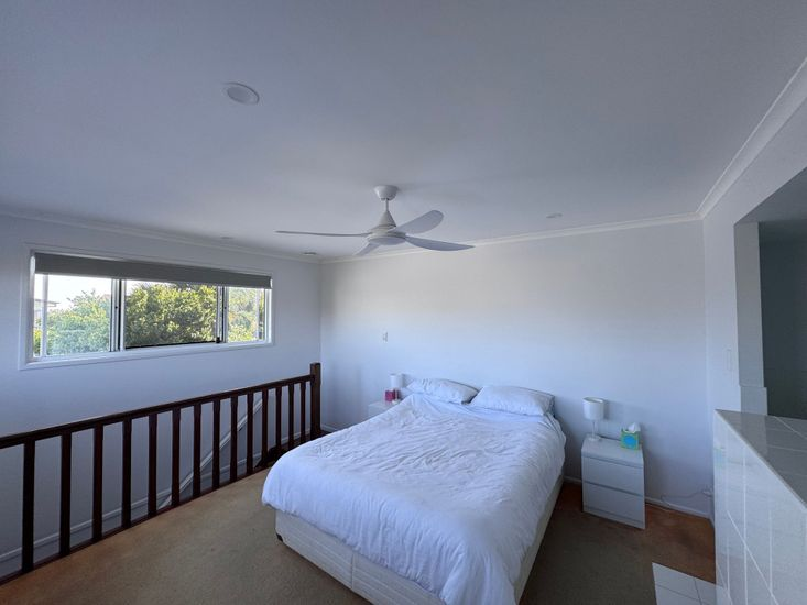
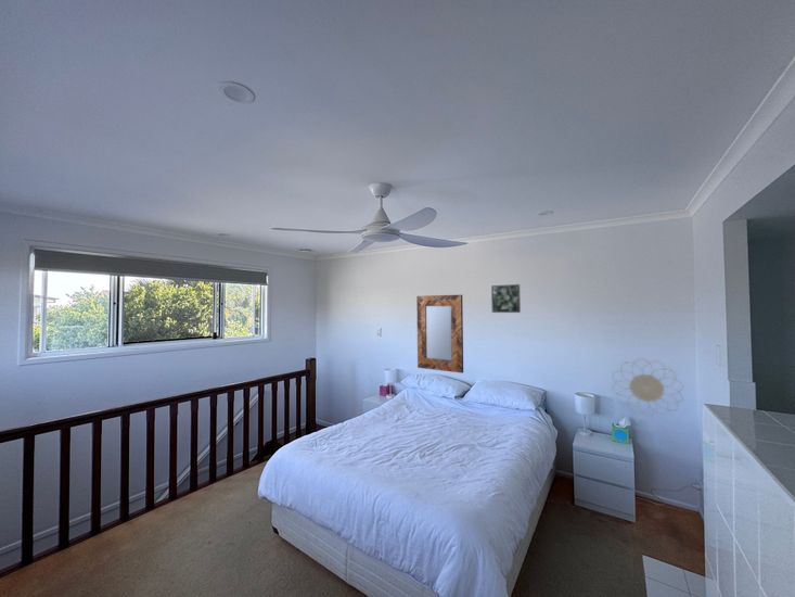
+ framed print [490,283,522,314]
+ home mirror [415,294,464,374]
+ decorative wall piece [611,357,684,417]
